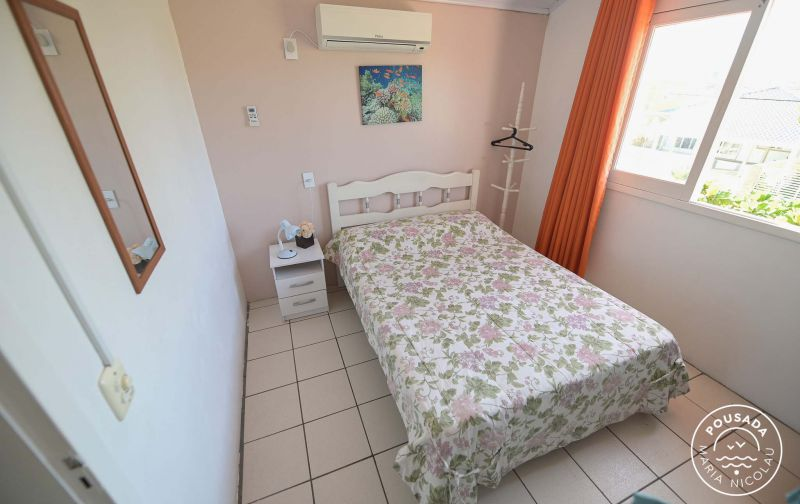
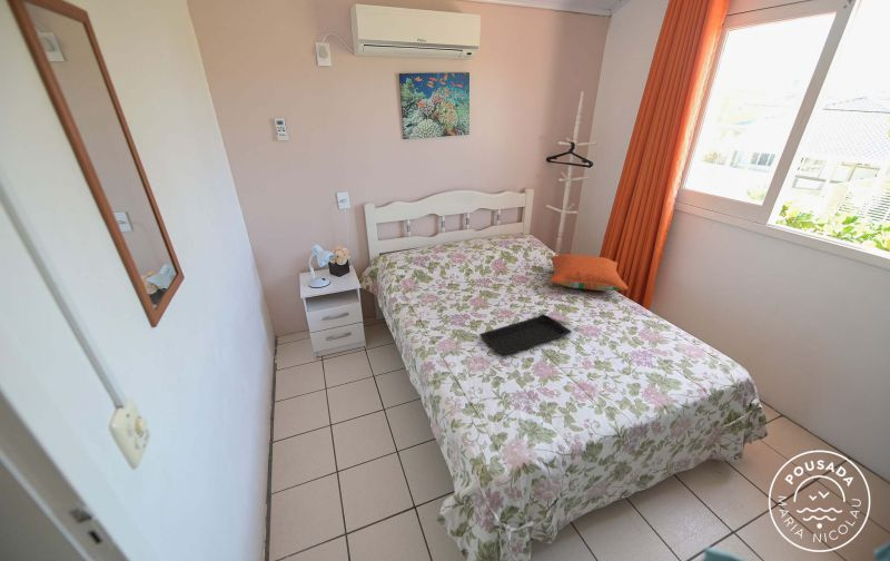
+ serving tray [478,314,573,356]
+ pillow [548,254,629,292]
